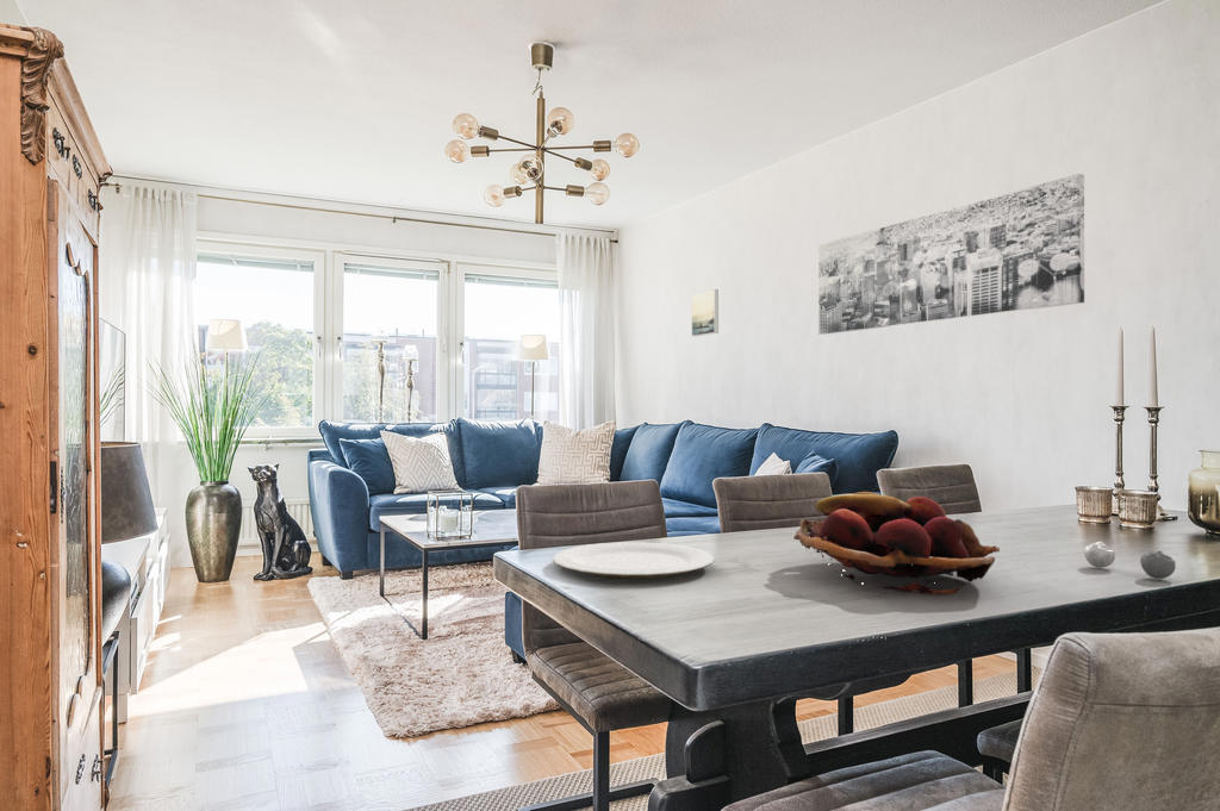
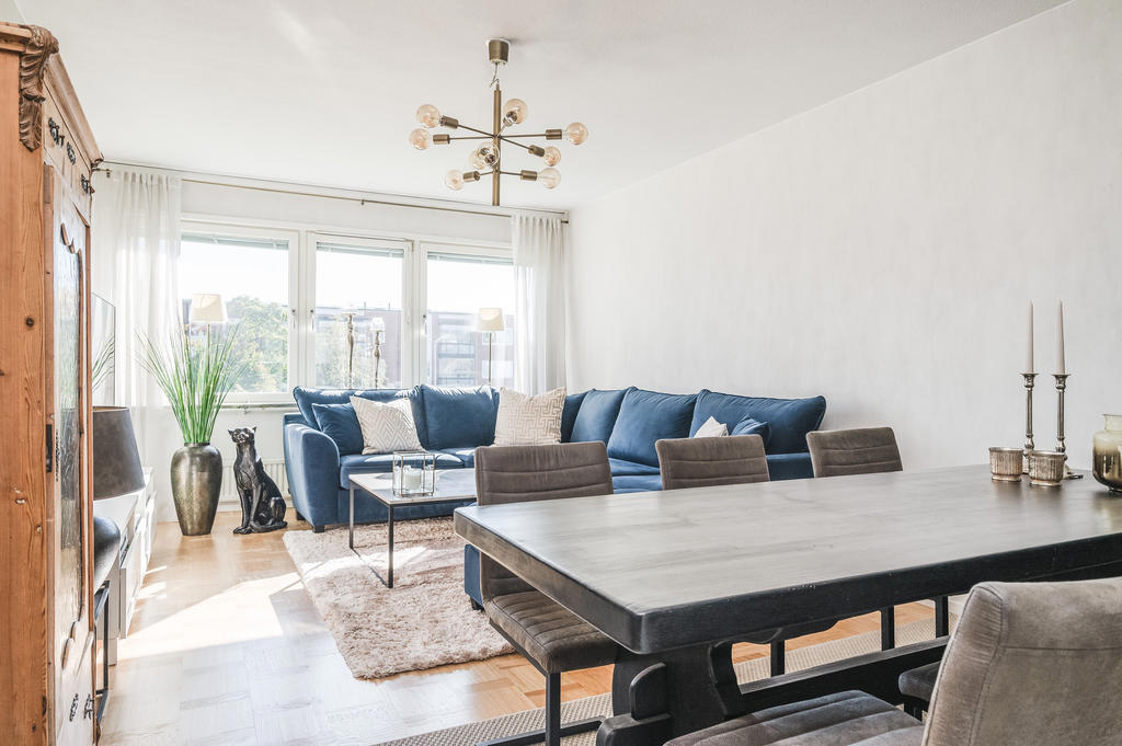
- plate [552,542,716,580]
- decorative ball [1083,541,1177,580]
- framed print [691,288,720,337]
- fruit basket [792,491,1001,595]
- wall art [817,173,1085,336]
